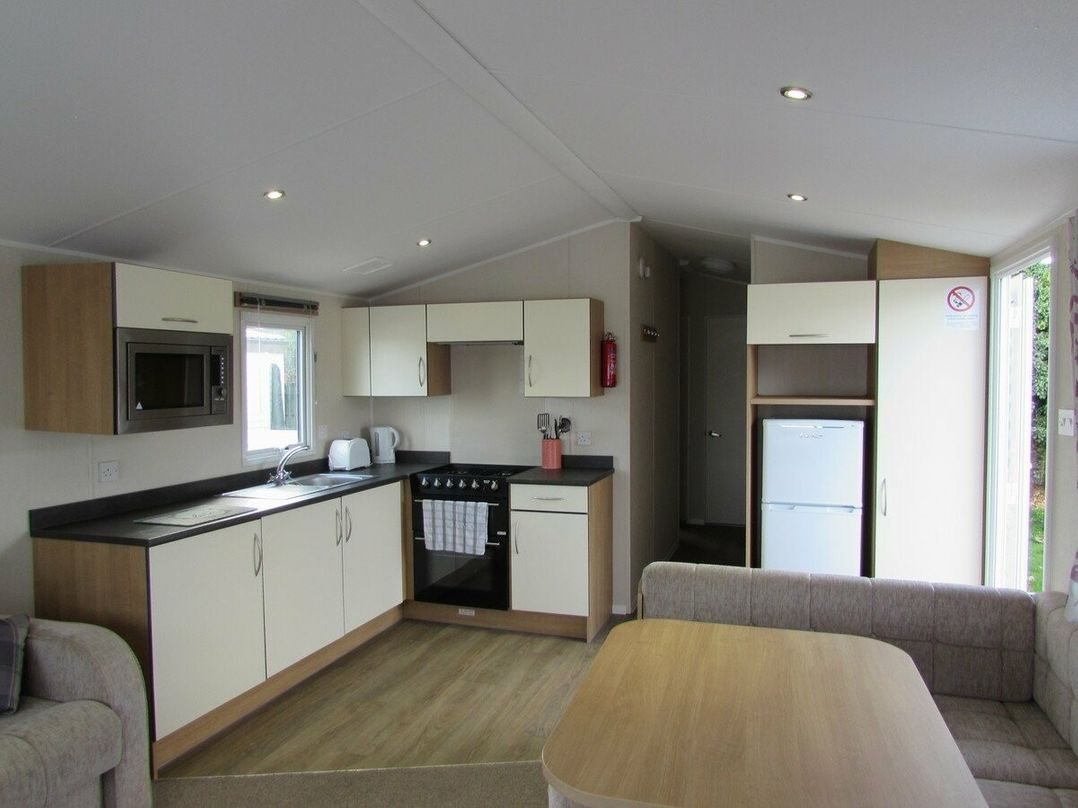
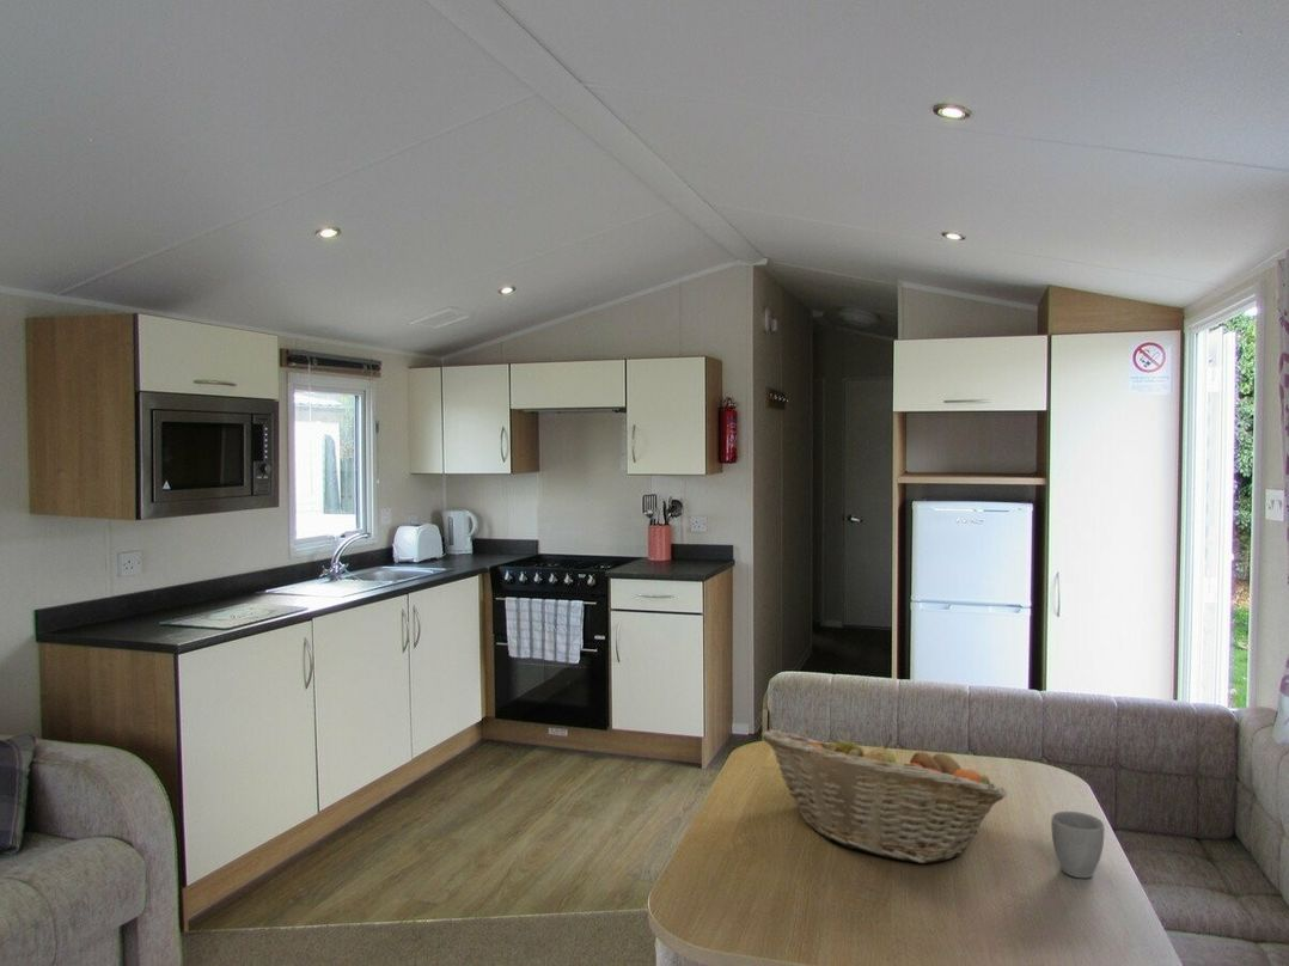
+ fruit basket [760,728,1008,864]
+ mug [1050,811,1105,879]
